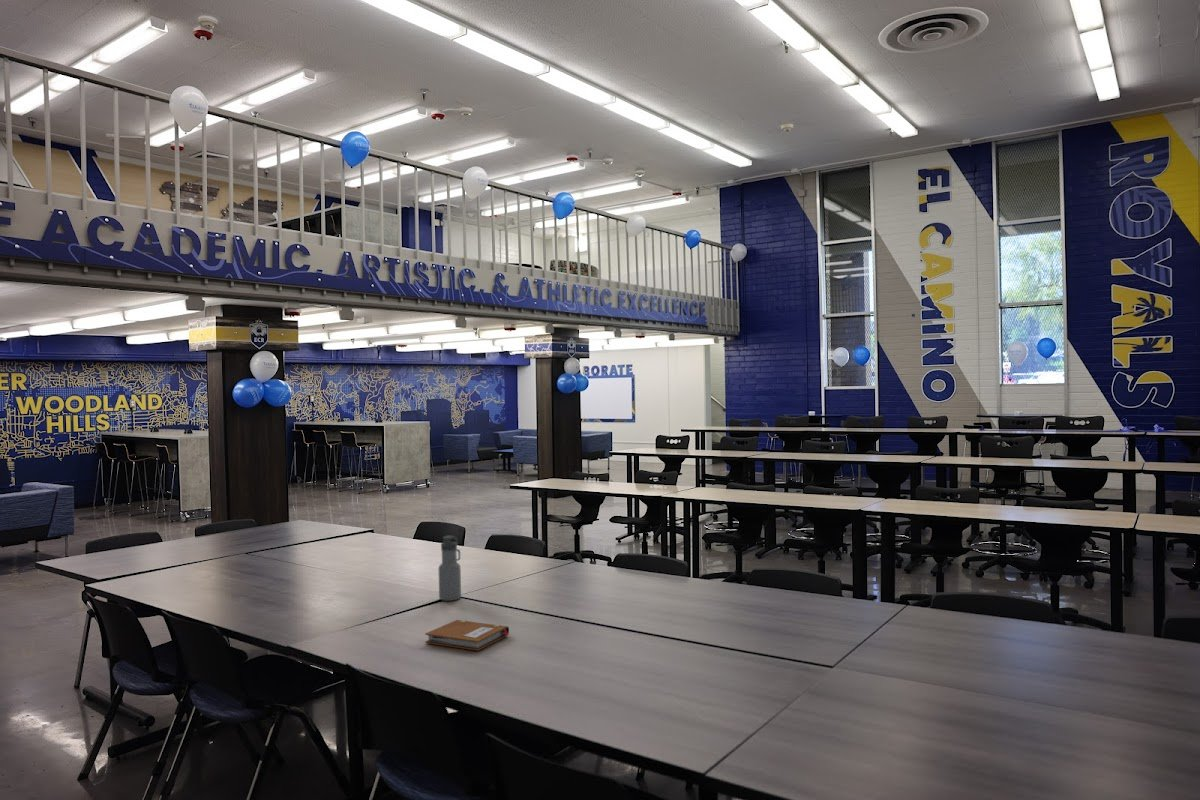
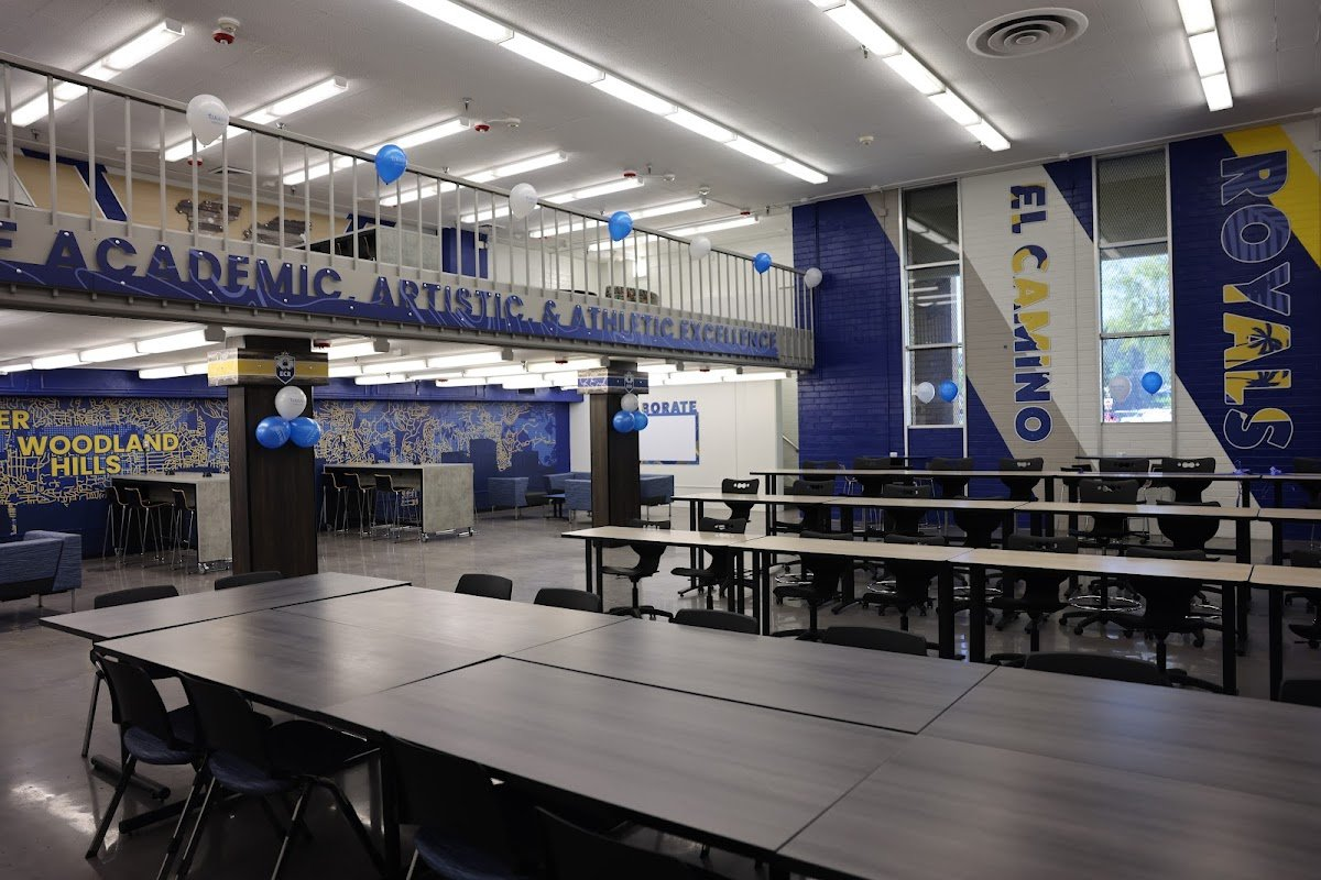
- water bottle [438,535,462,602]
- notebook [424,619,510,652]
